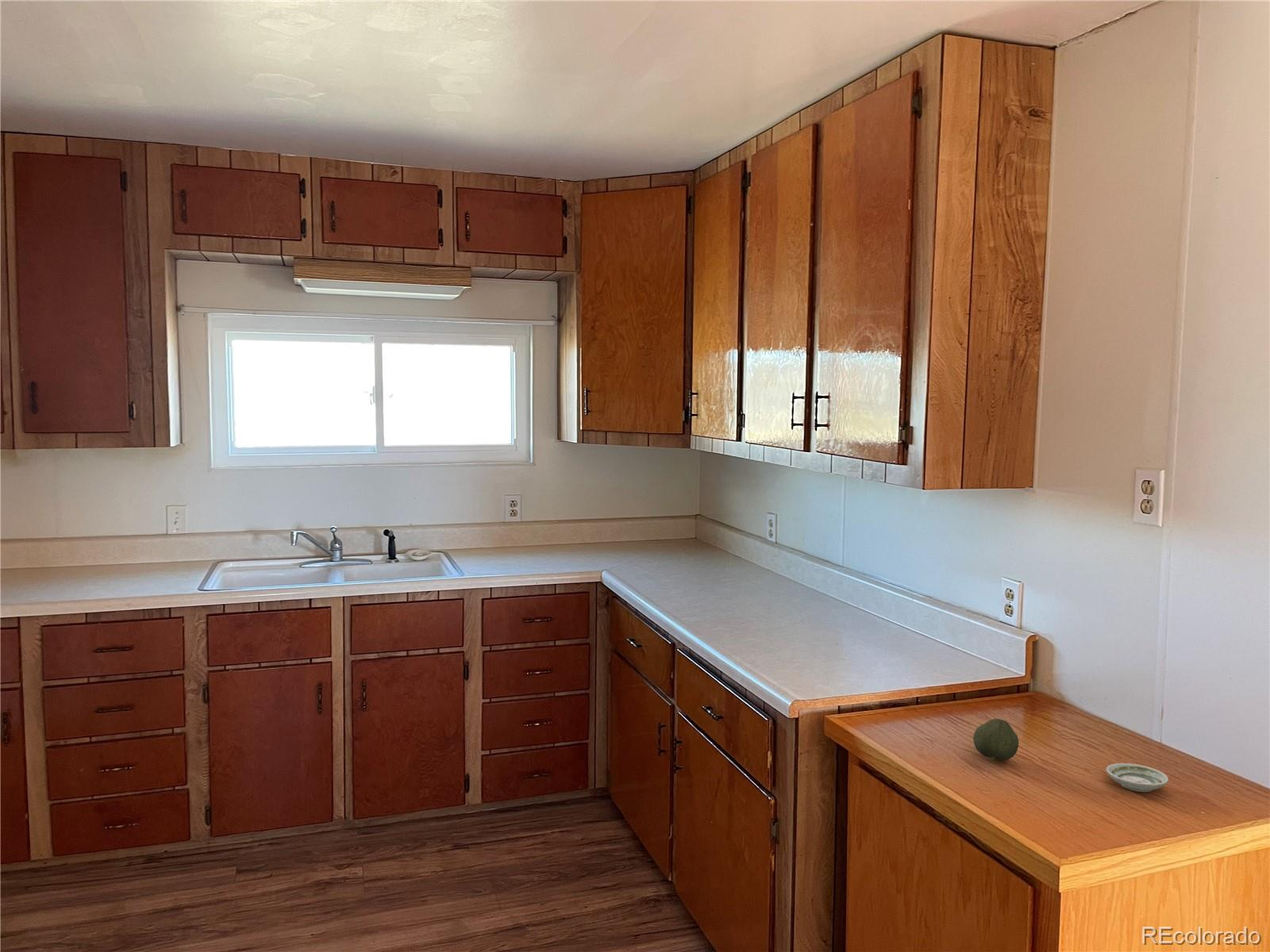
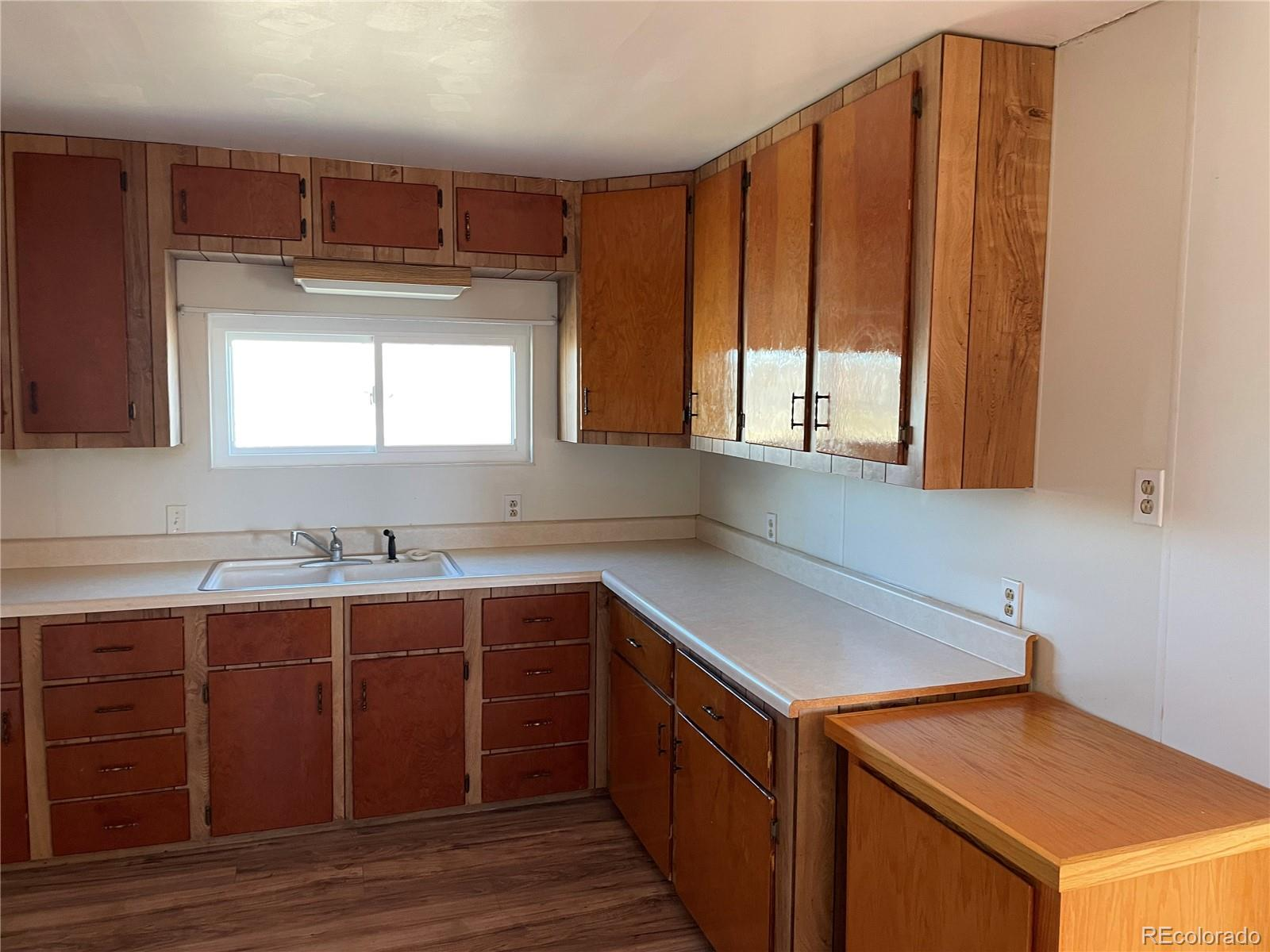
- saucer [1106,762,1169,793]
- fruit [972,718,1020,763]
